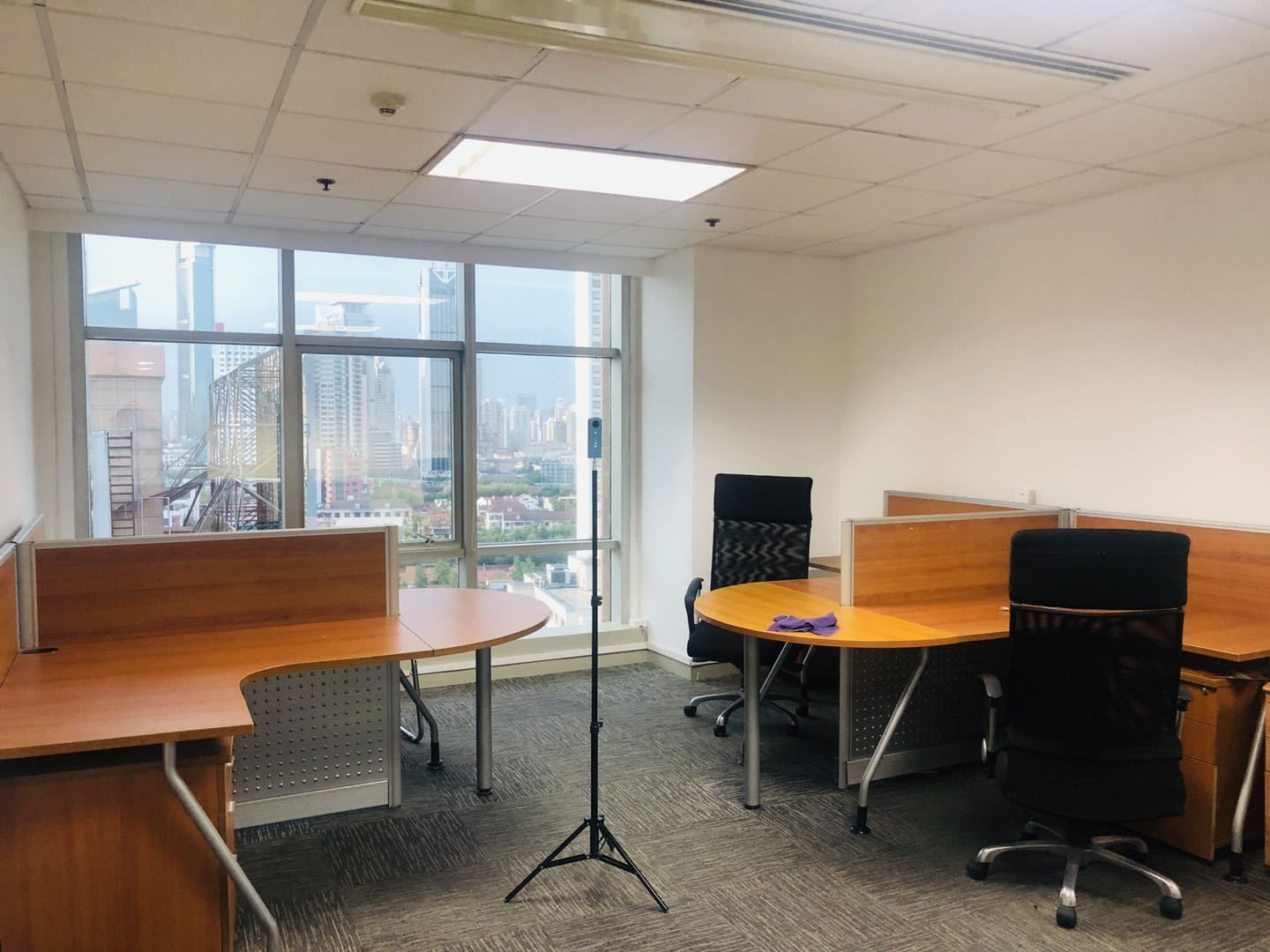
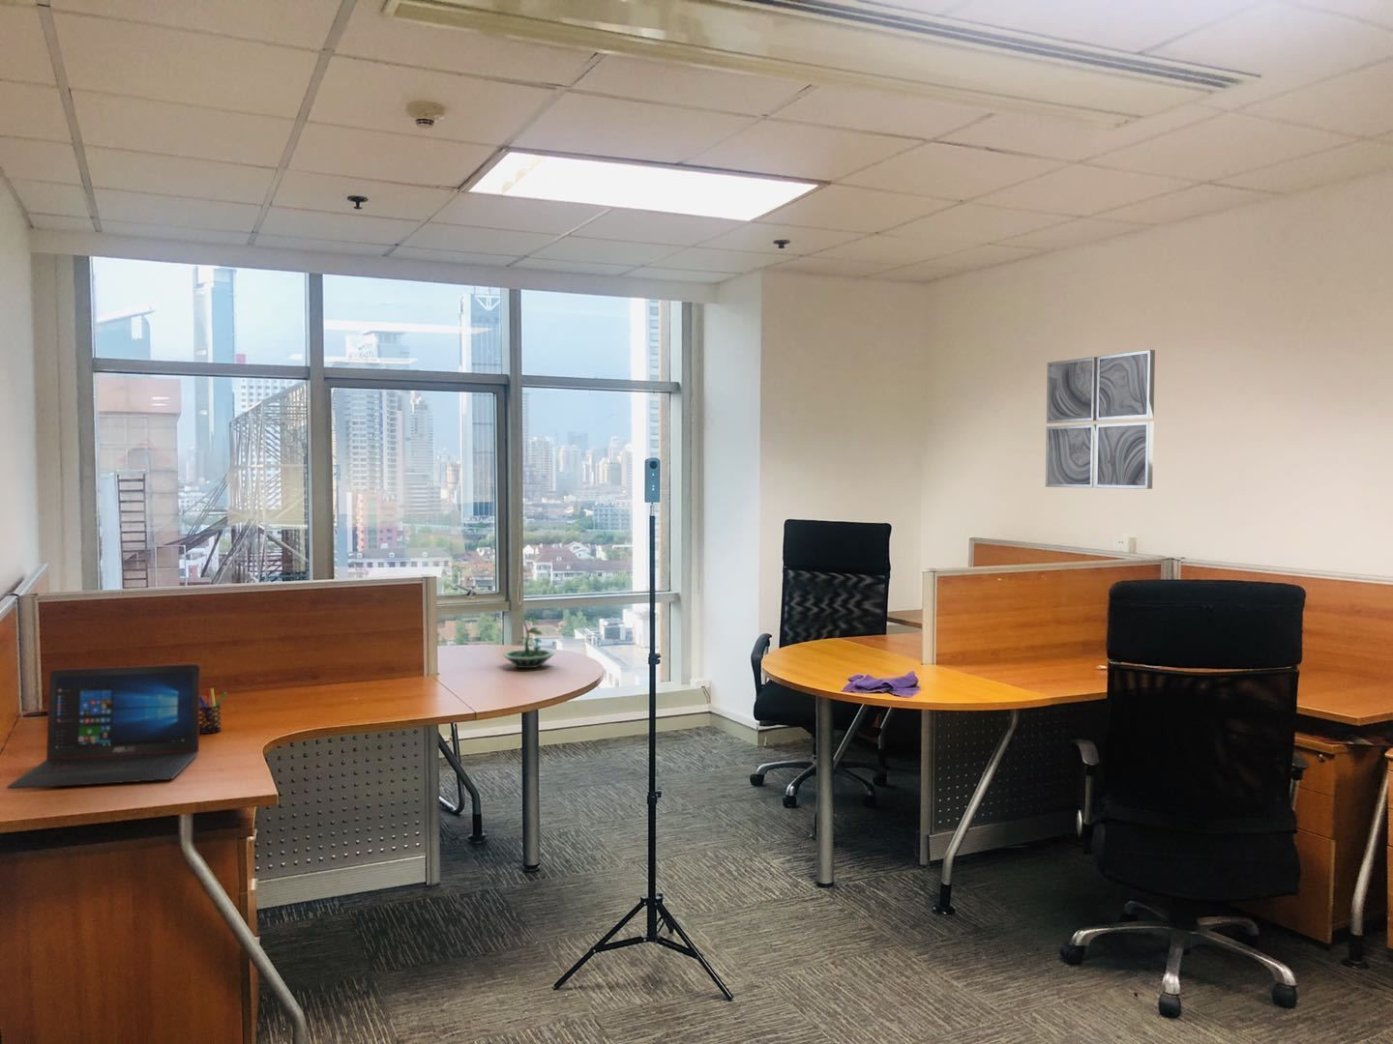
+ laptop [5,663,201,790]
+ wall art [1045,349,1156,490]
+ pen holder [200,688,228,735]
+ terrarium [501,615,556,669]
